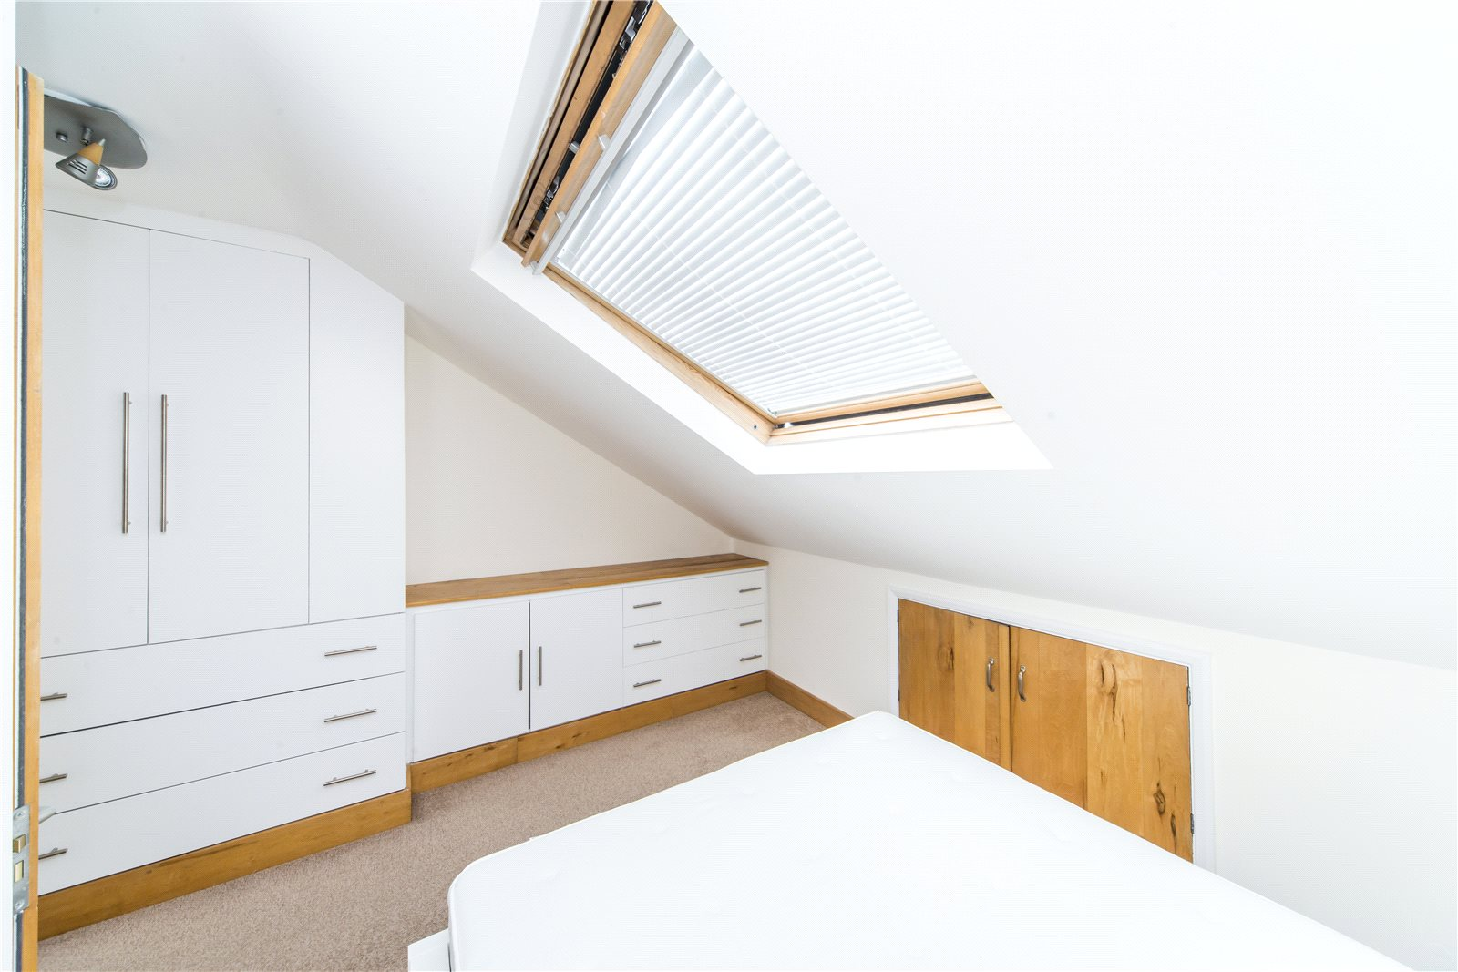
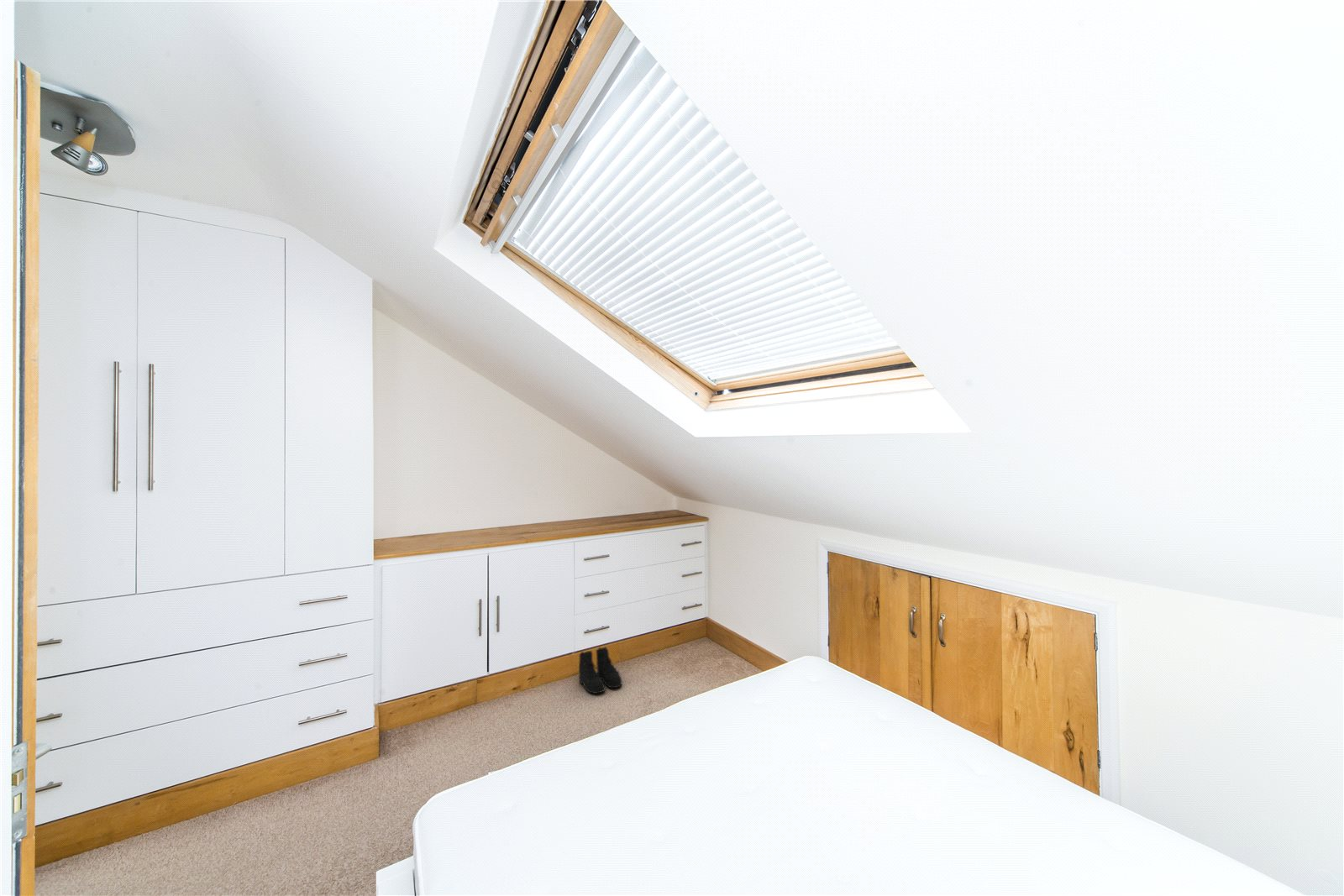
+ boots [578,646,623,694]
